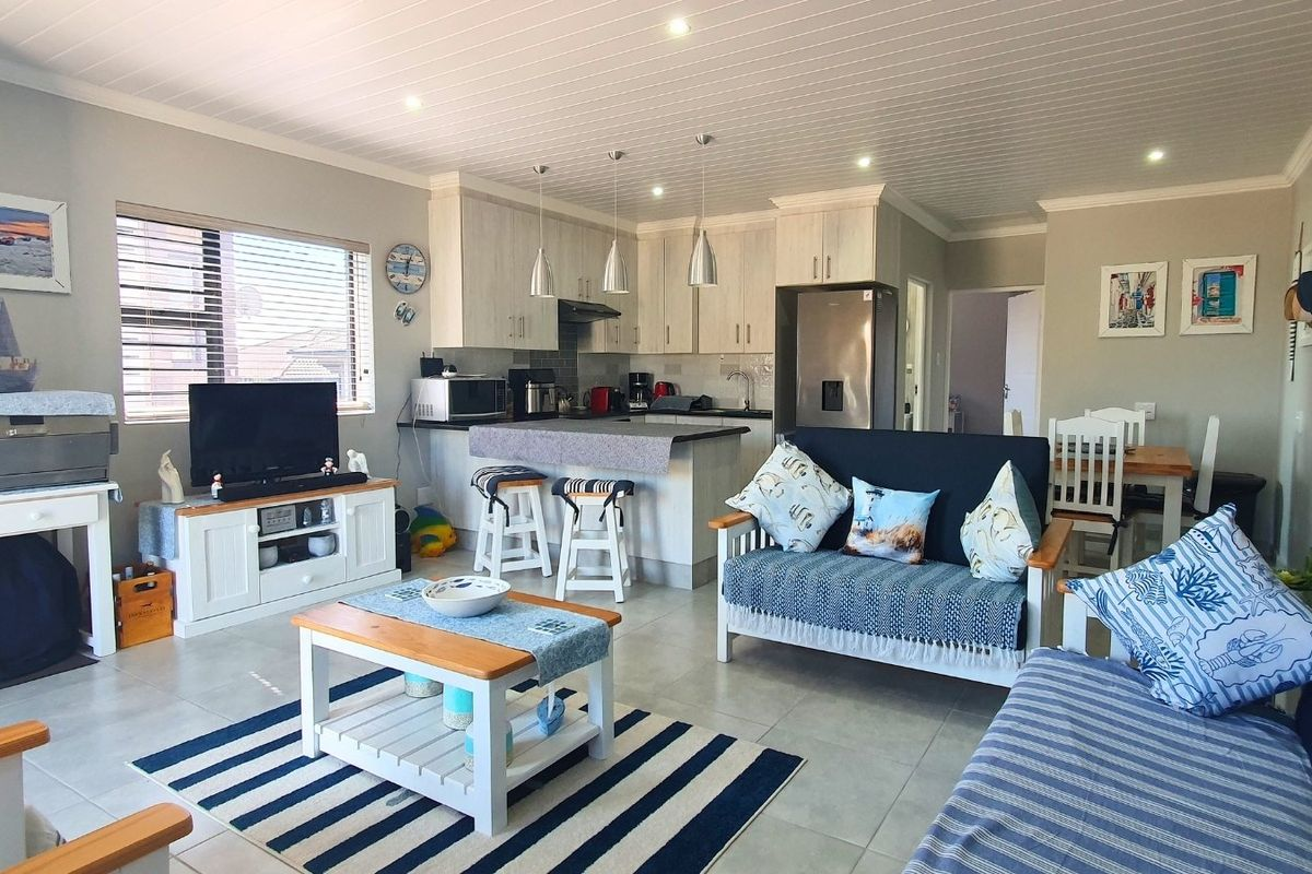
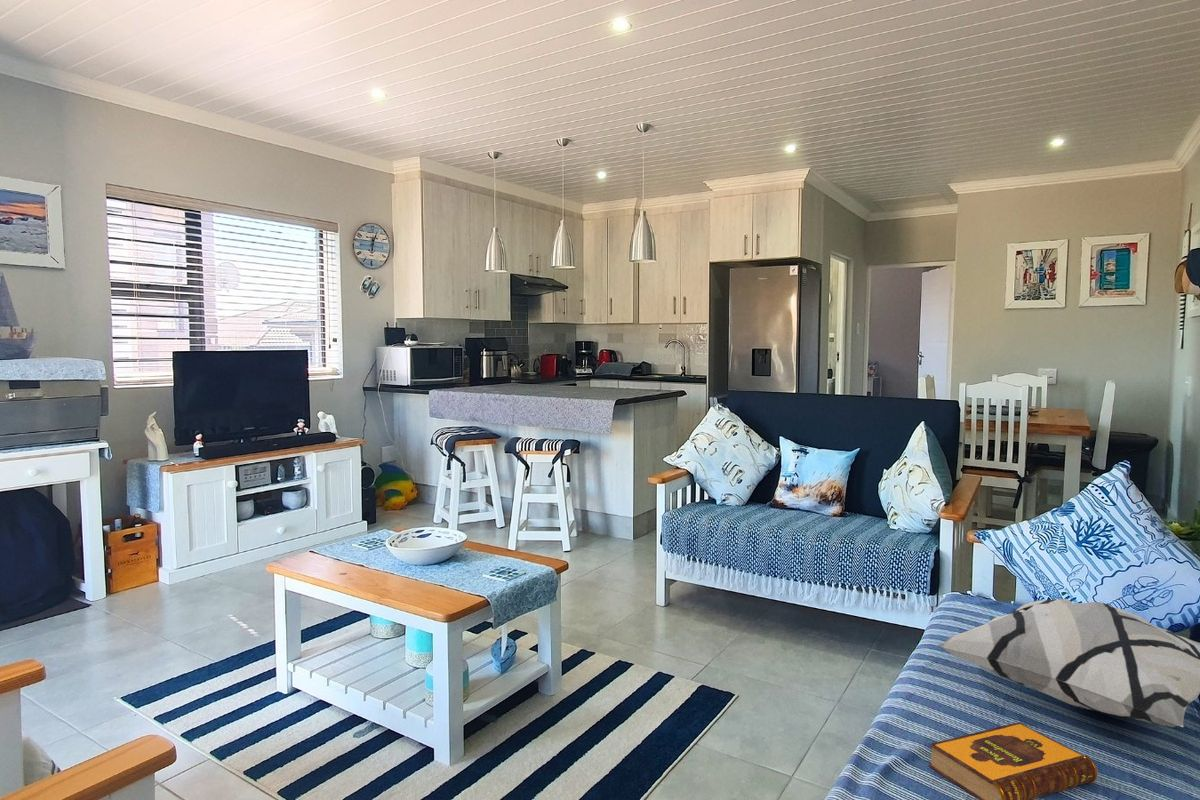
+ hardback book [928,721,1099,800]
+ decorative pillow [937,598,1200,728]
